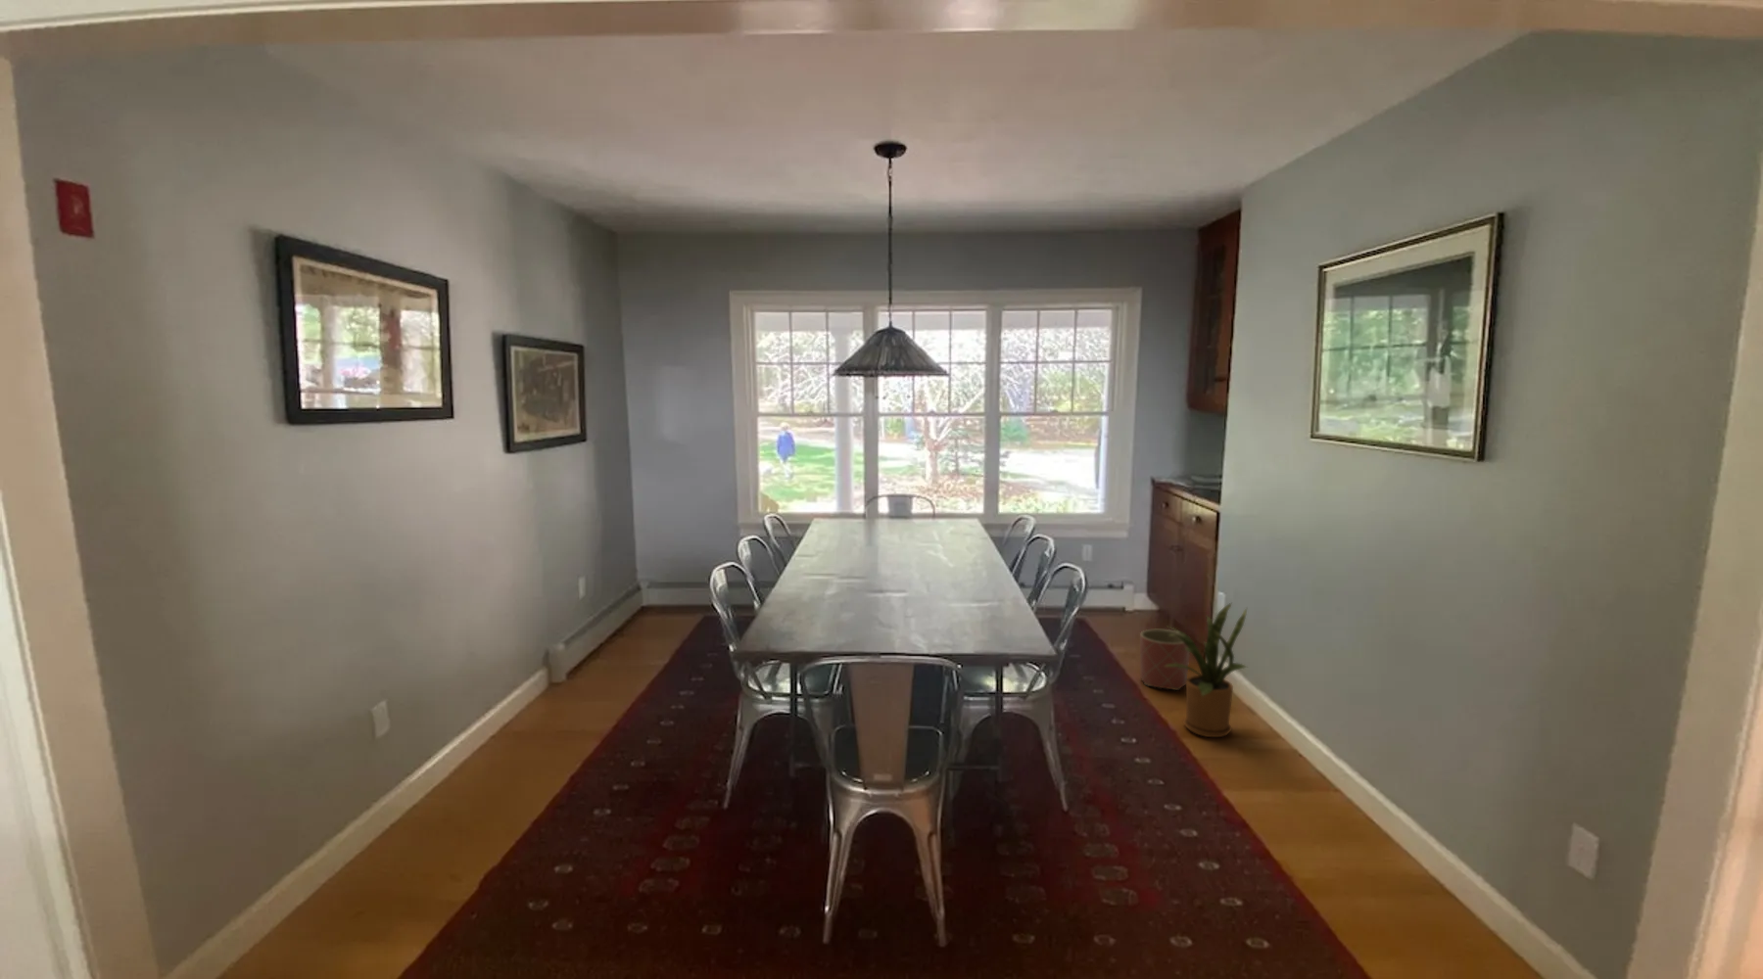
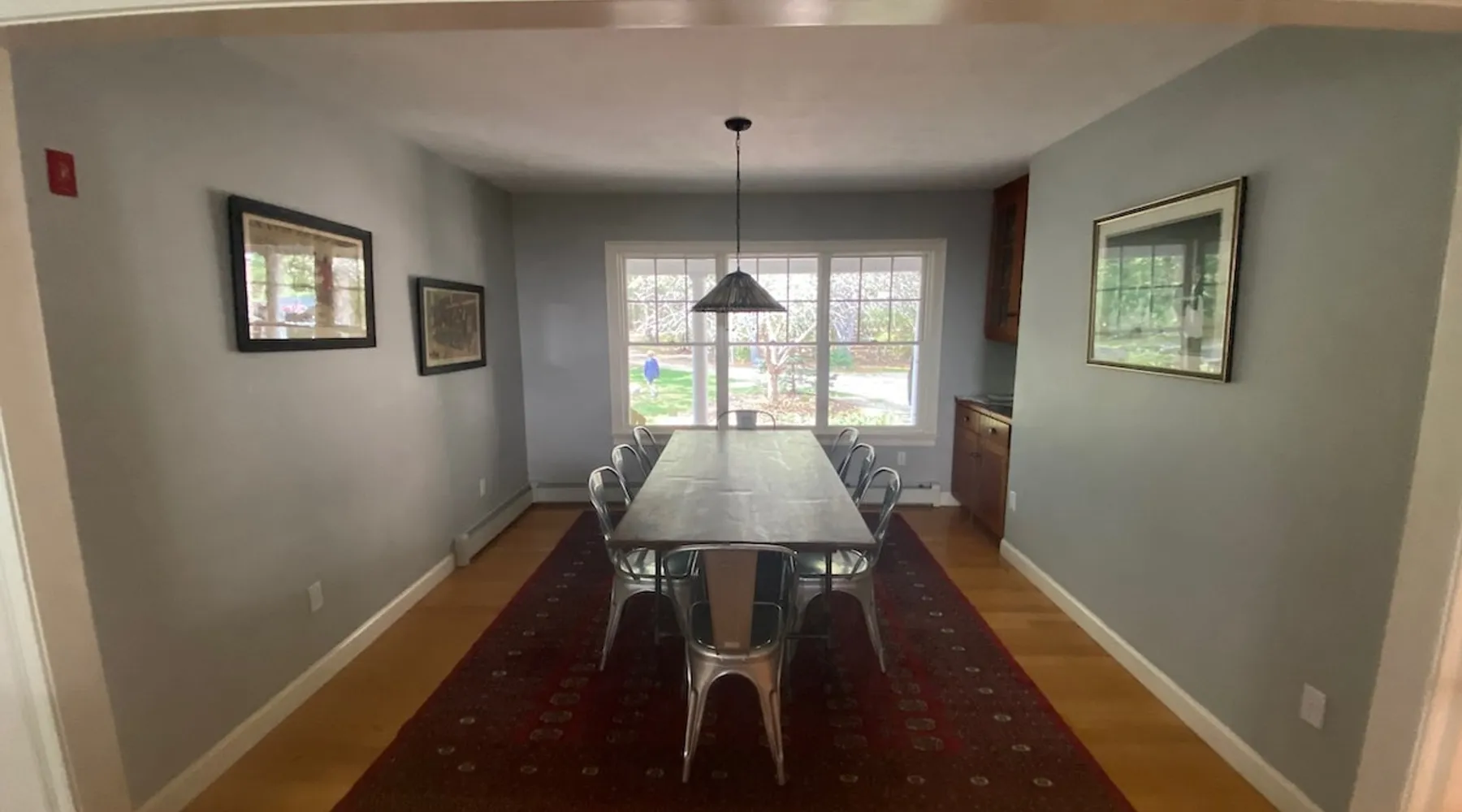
- house plant [1165,602,1248,738]
- planter [1140,628,1190,691]
